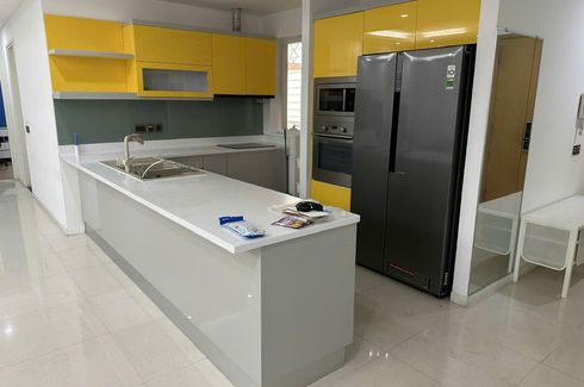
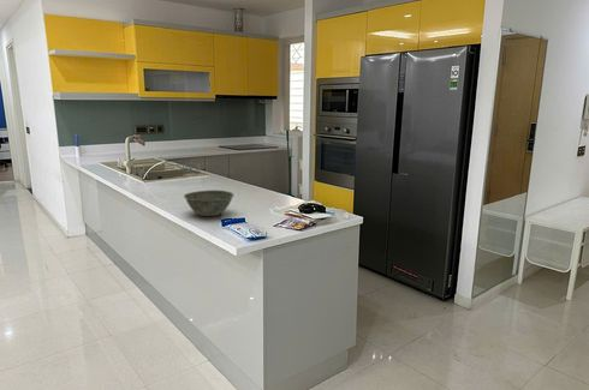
+ bowl [183,190,236,217]
